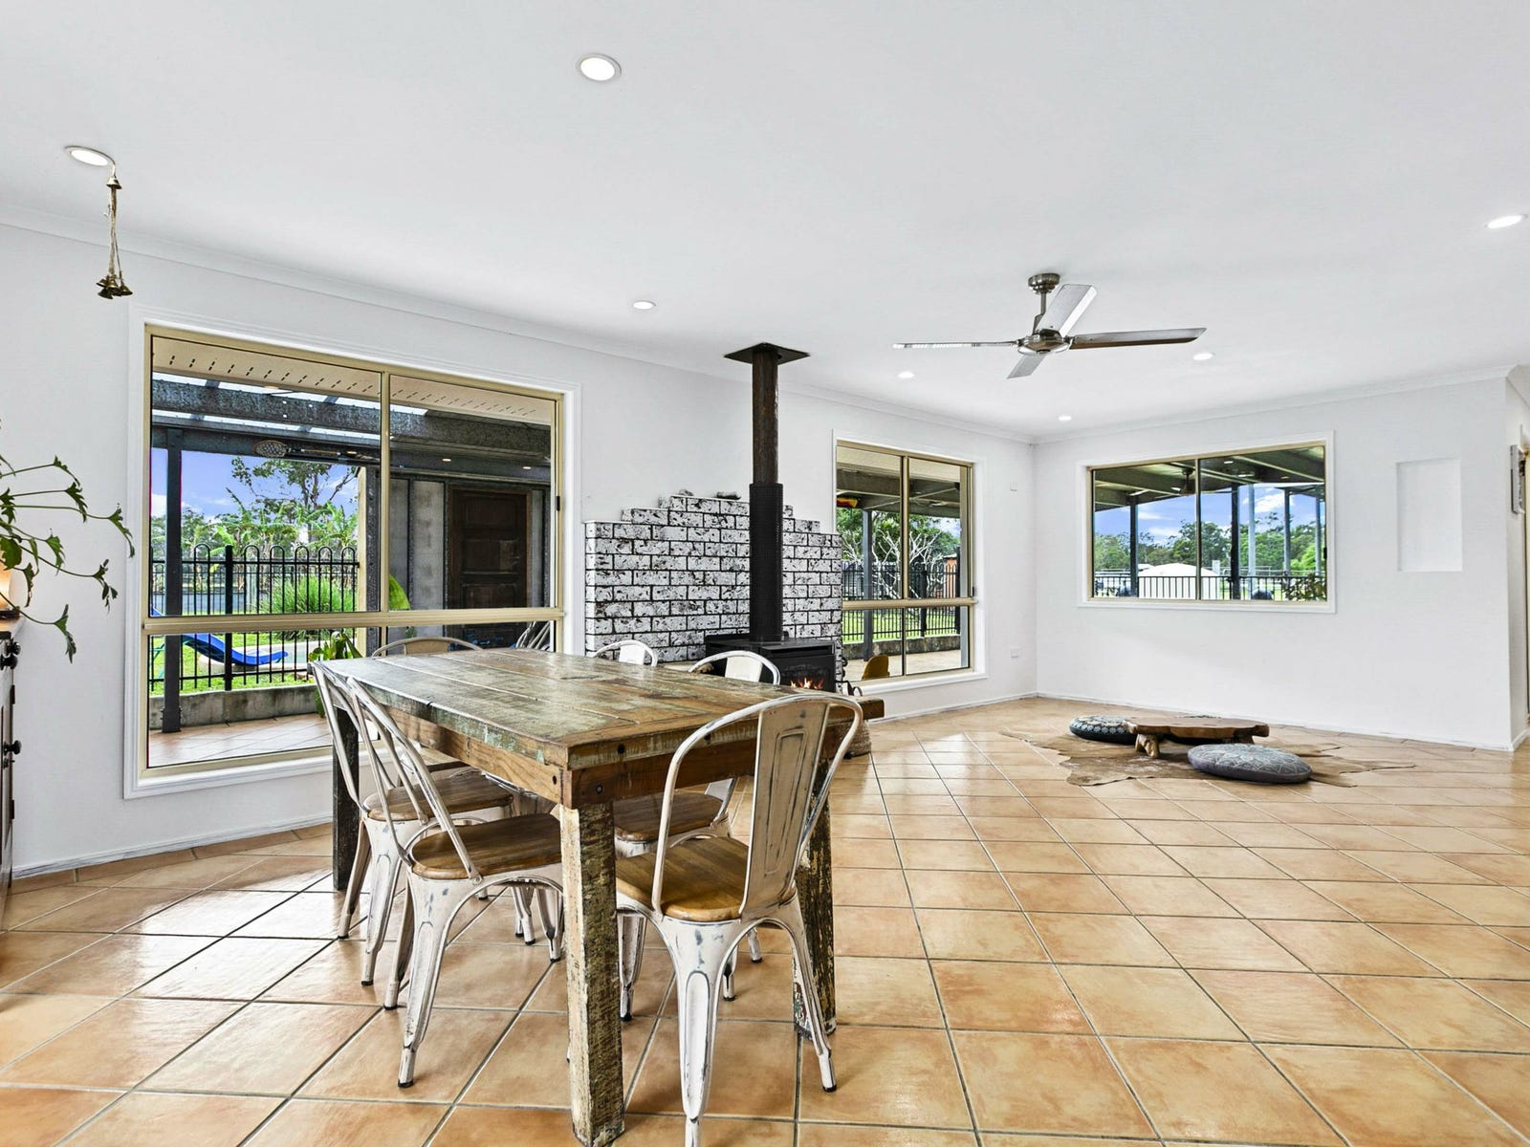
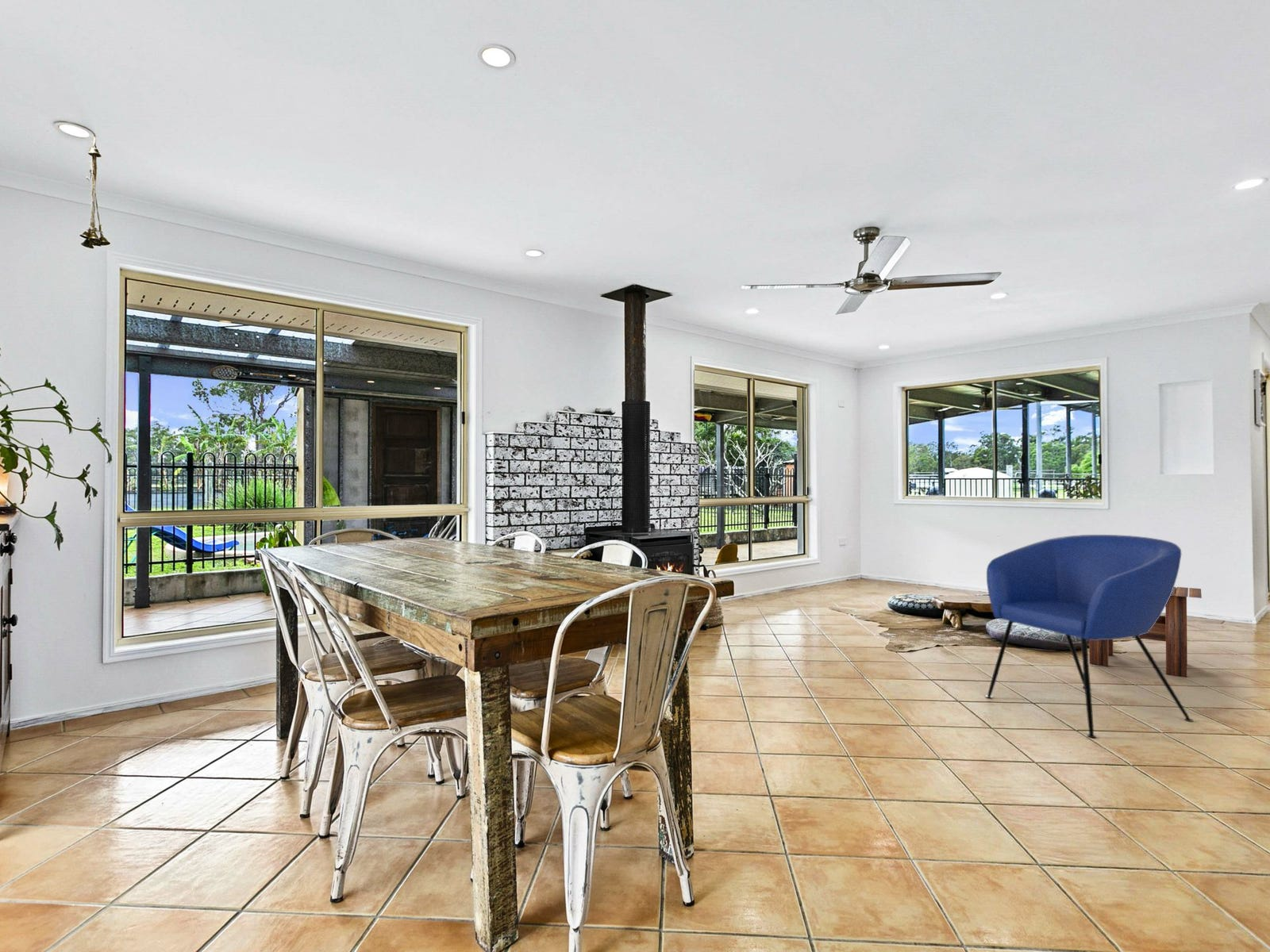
+ armchair [984,534,1195,739]
+ side table [1088,586,1203,678]
